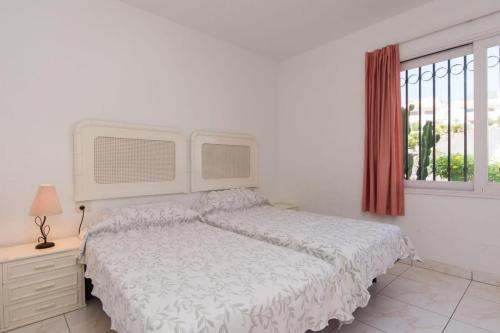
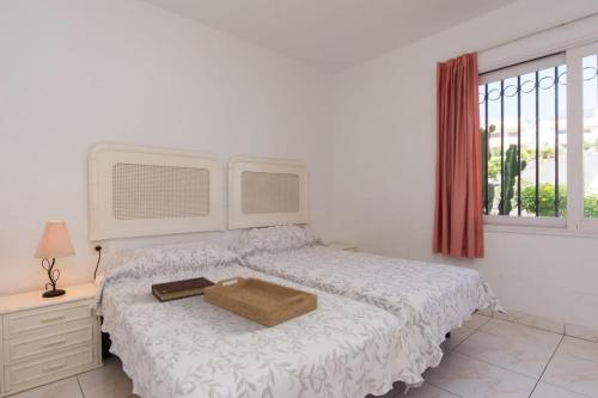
+ serving tray [203,275,318,329]
+ book [151,276,216,304]
